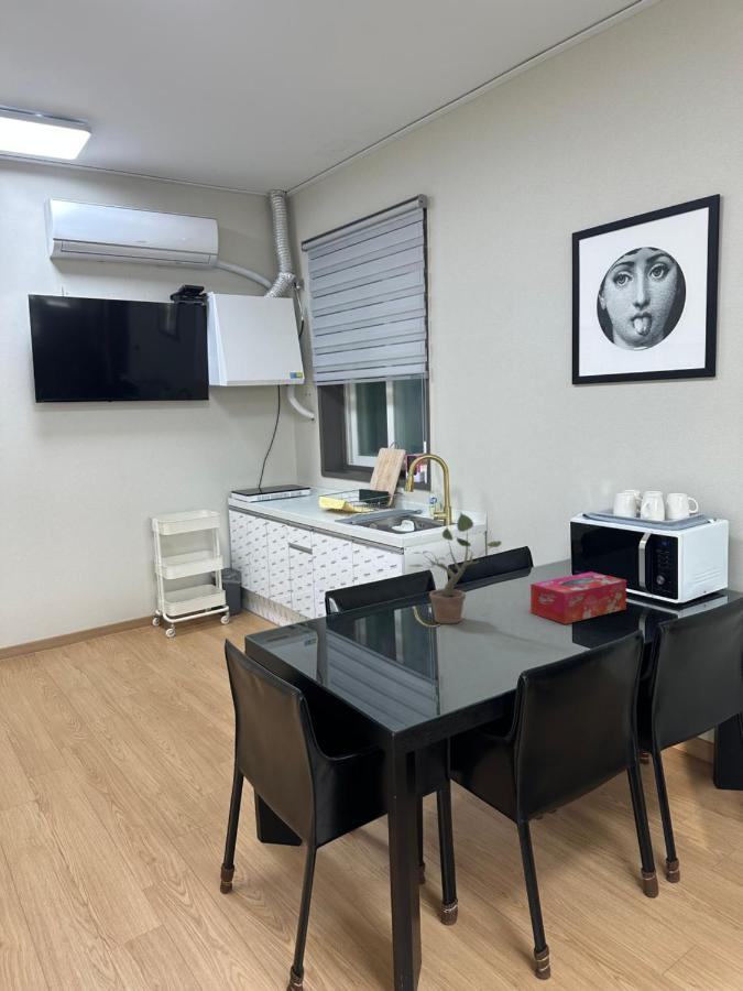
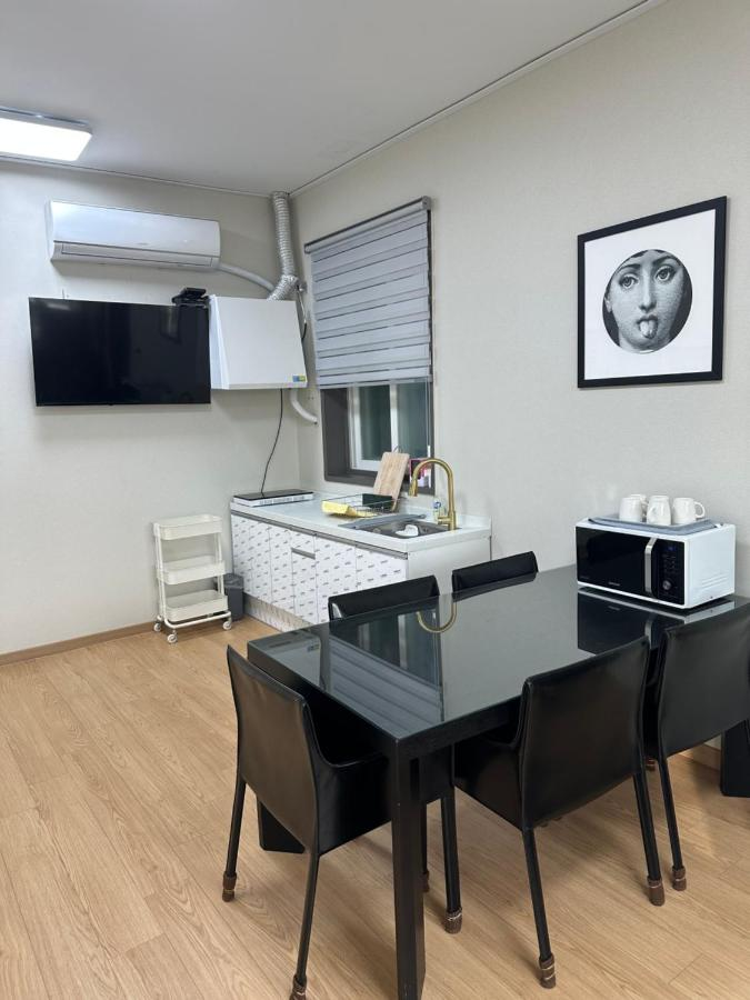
- potted plant [408,511,503,624]
- tissue box [529,571,627,625]
